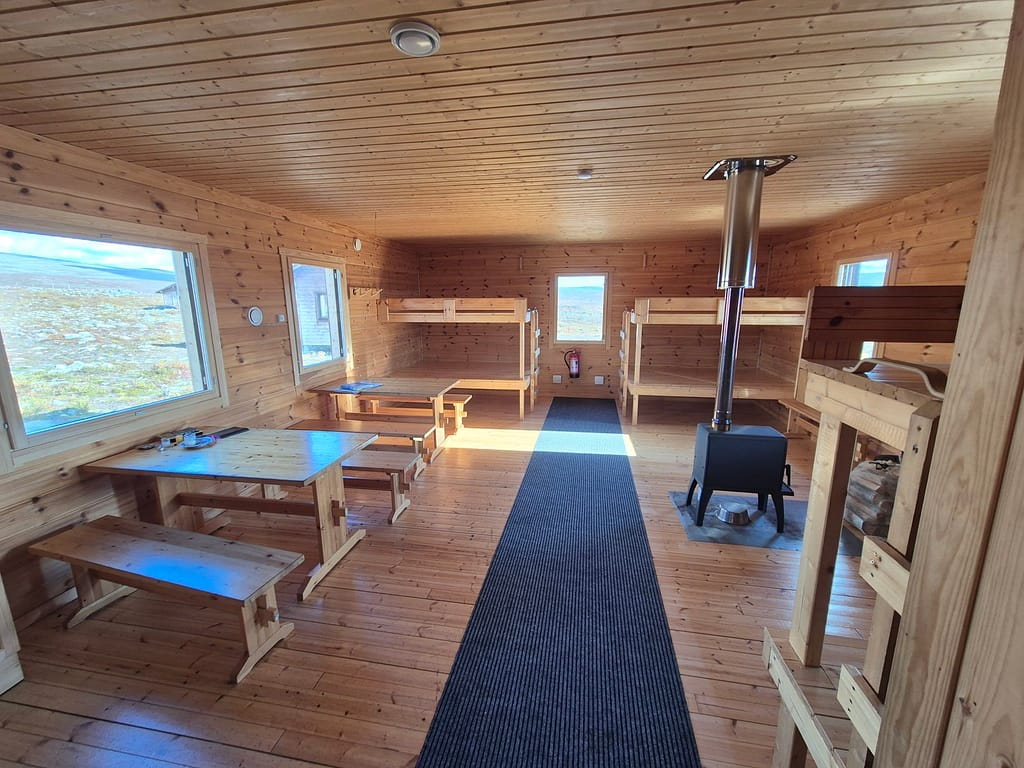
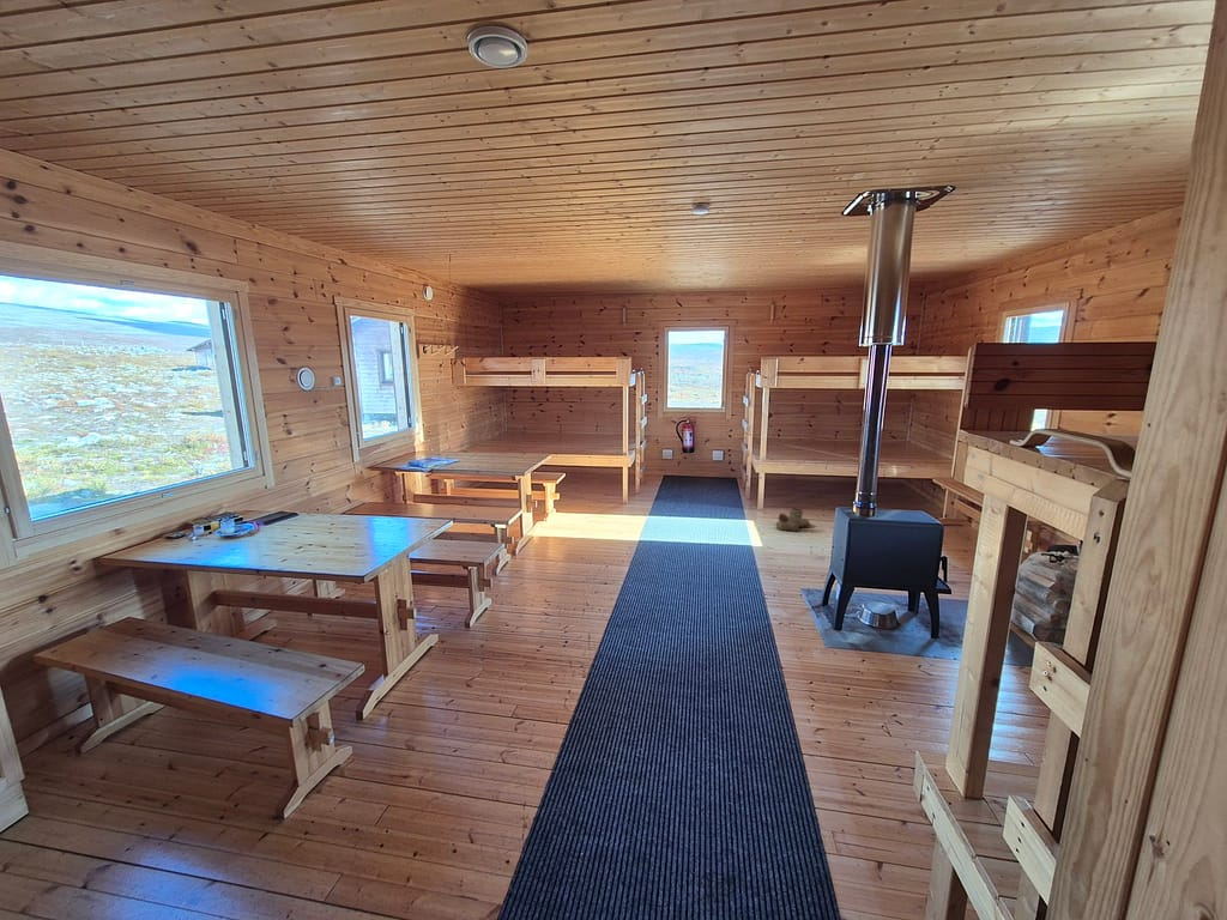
+ boots [775,508,811,533]
